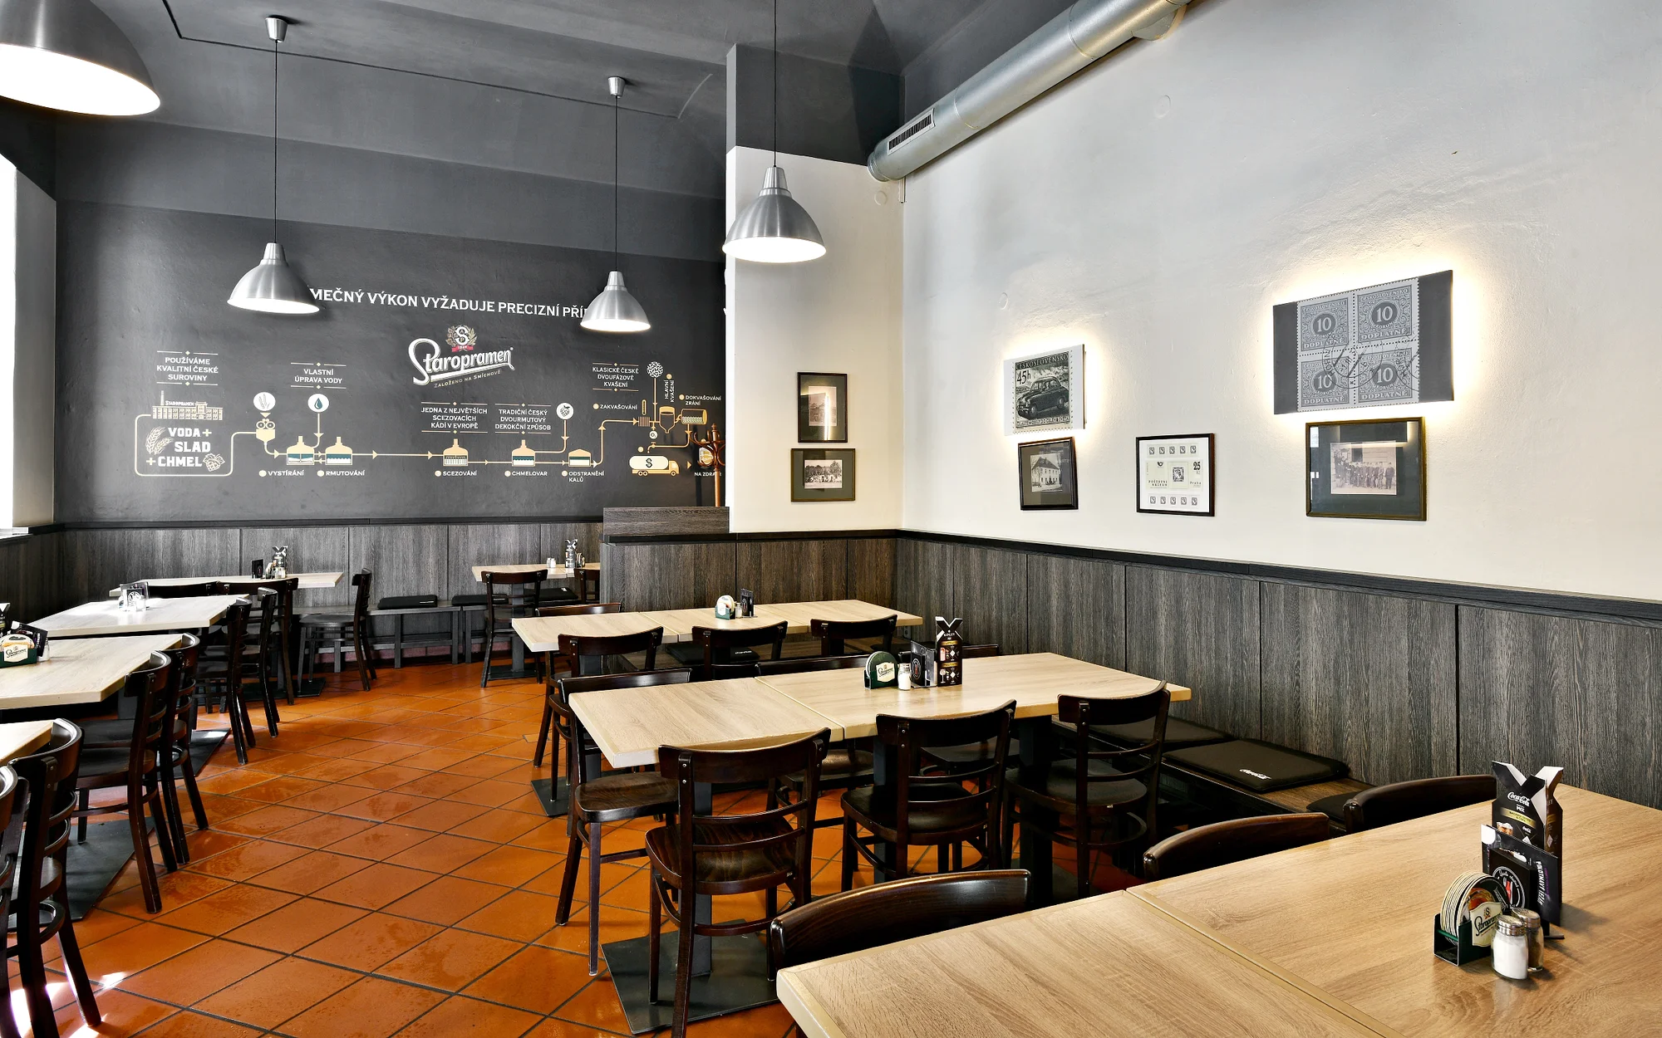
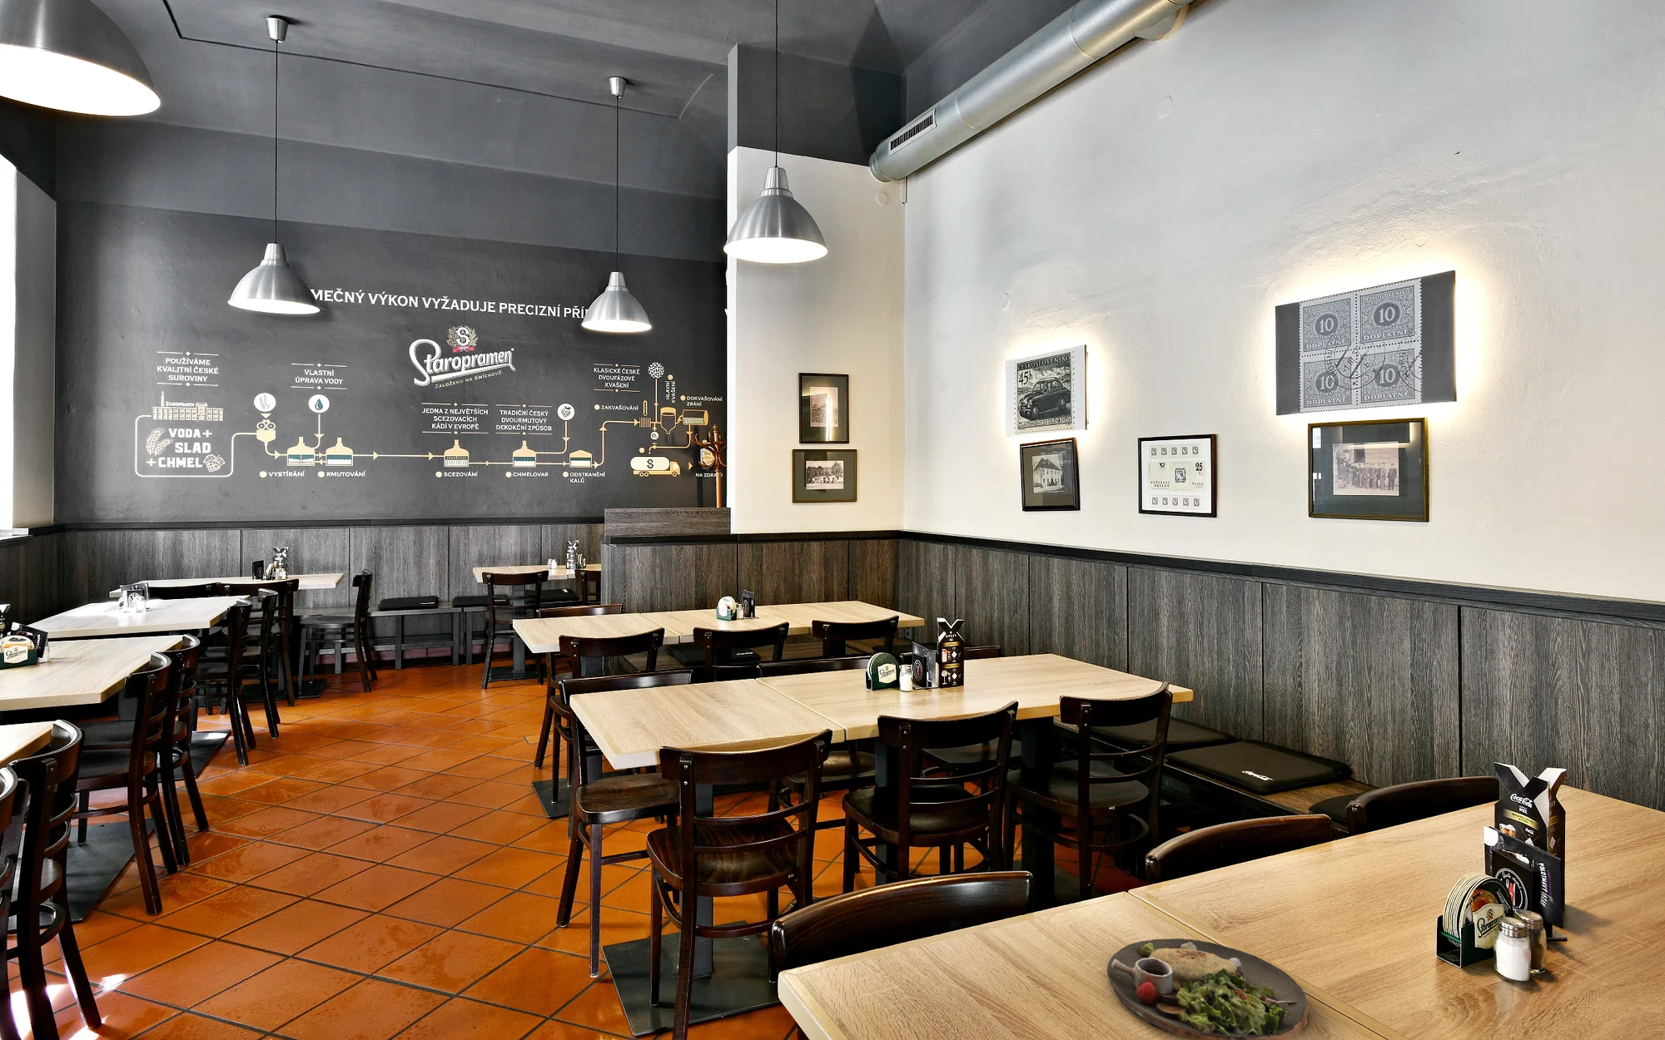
+ dinner plate [1106,938,1309,1040]
